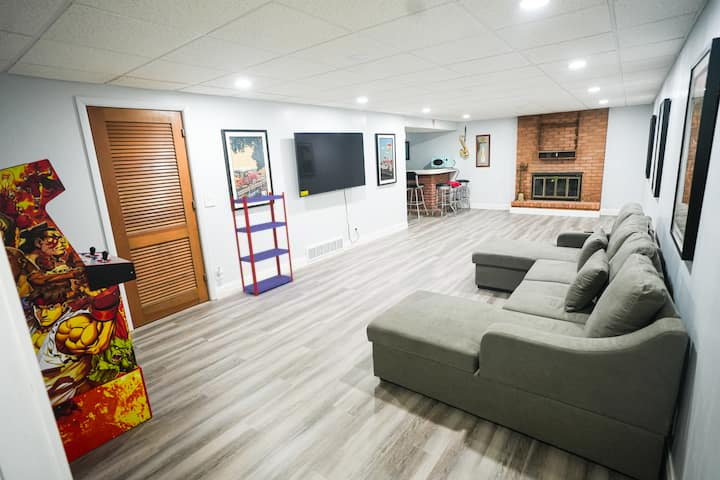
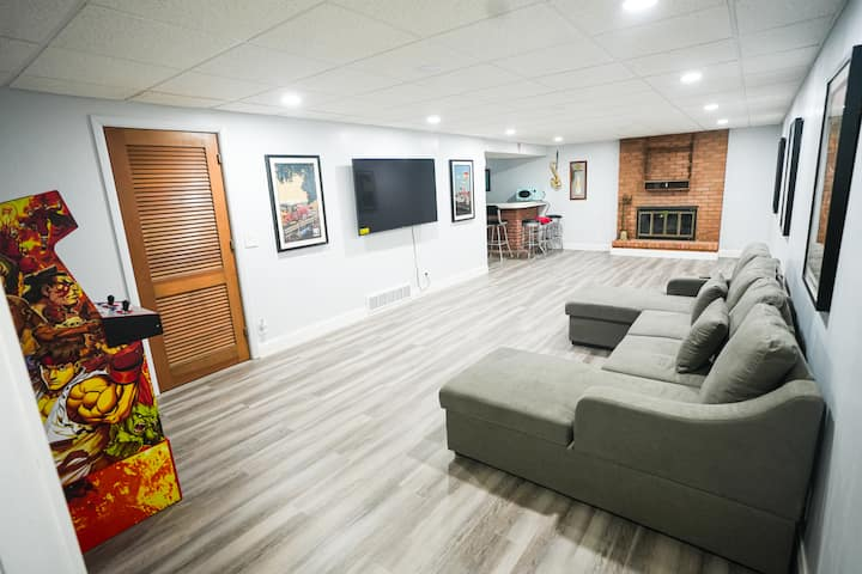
- shelving unit [230,191,294,296]
